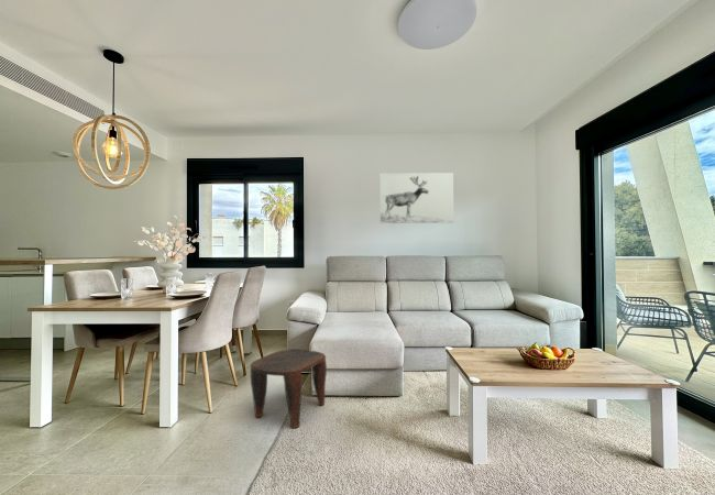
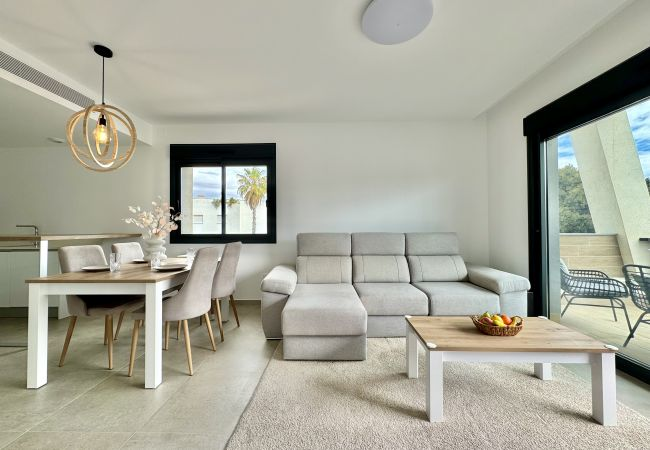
- stool [250,348,328,429]
- wall art [378,172,455,224]
